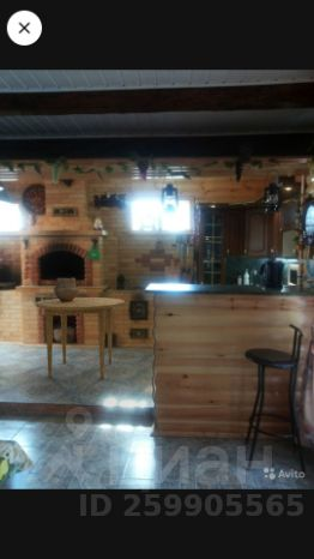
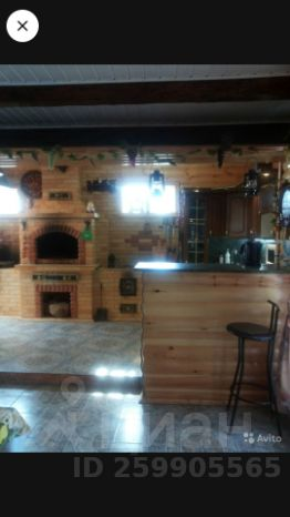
- clay pot [53,277,80,301]
- dining table [35,296,126,379]
